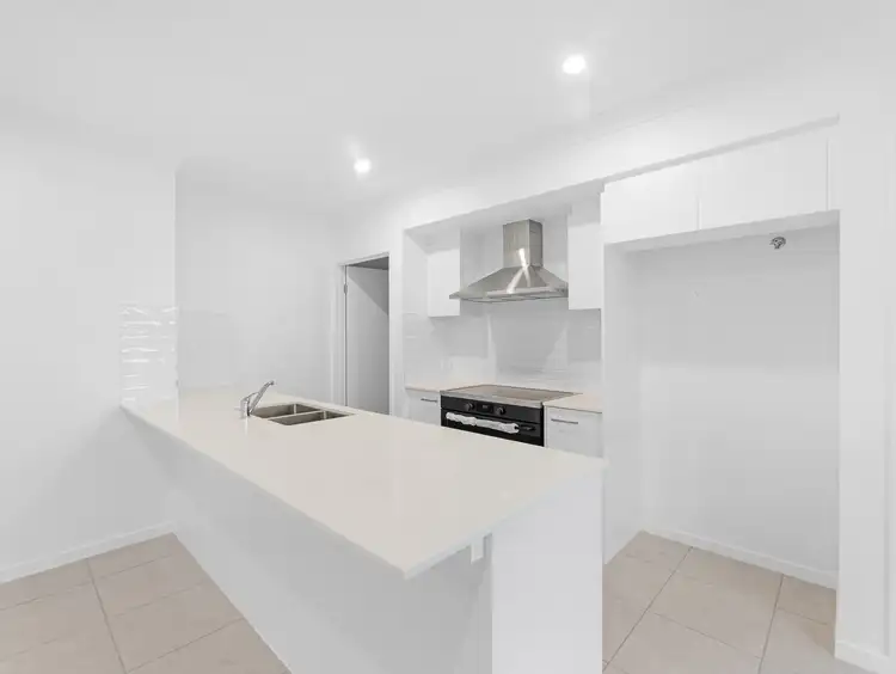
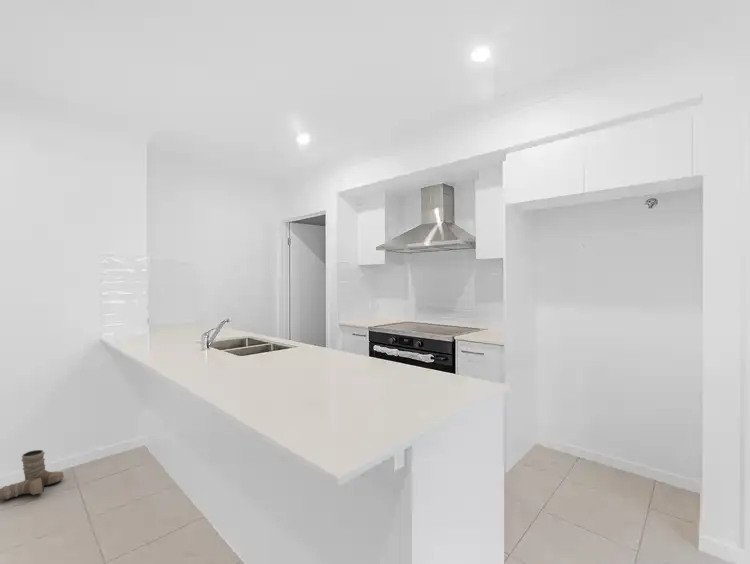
+ boots [0,449,65,502]
